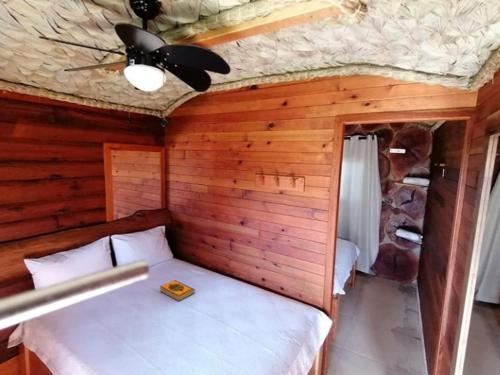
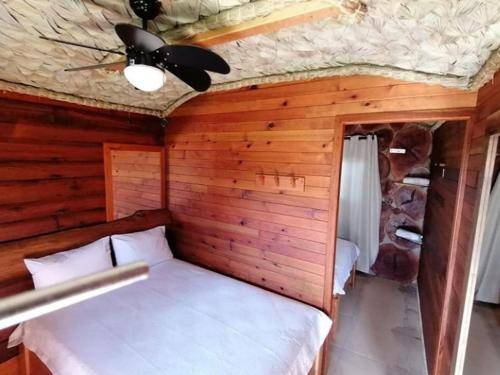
- hardback book [159,279,196,302]
